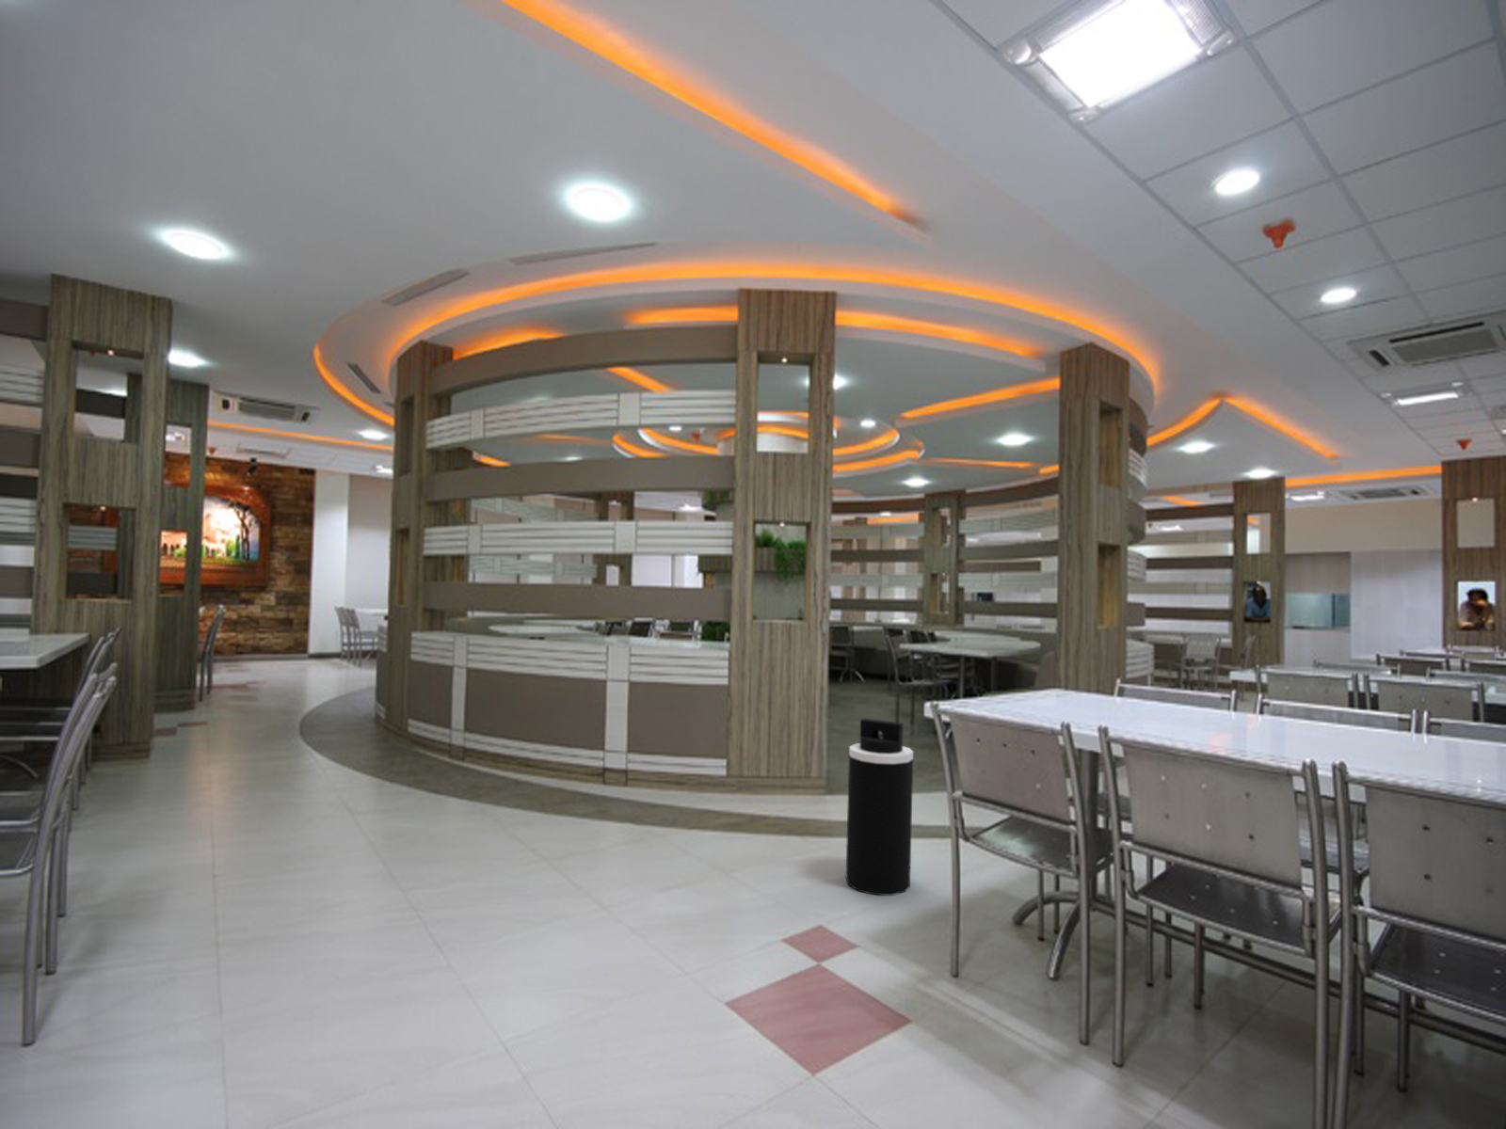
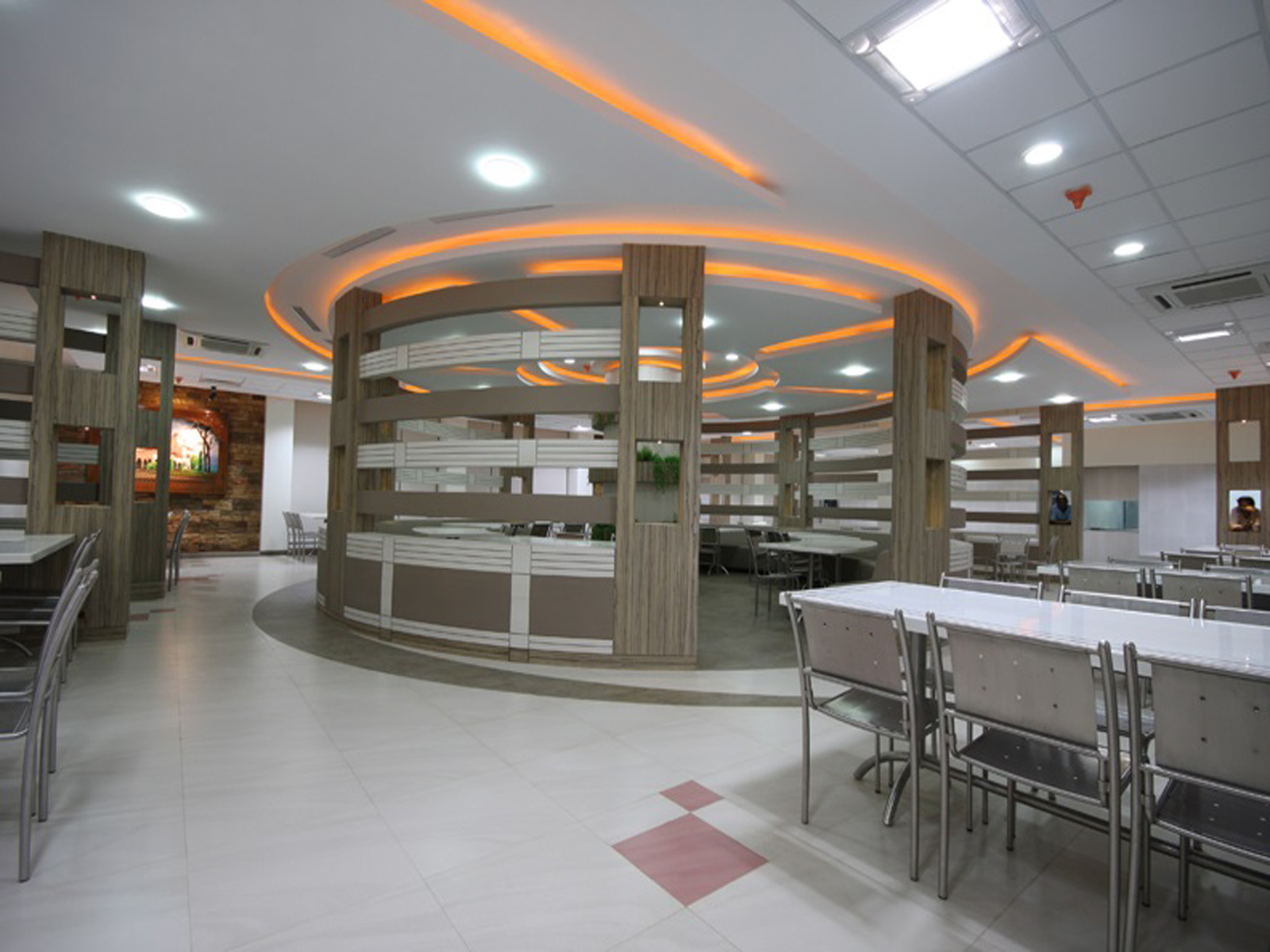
- trash can [845,717,914,897]
